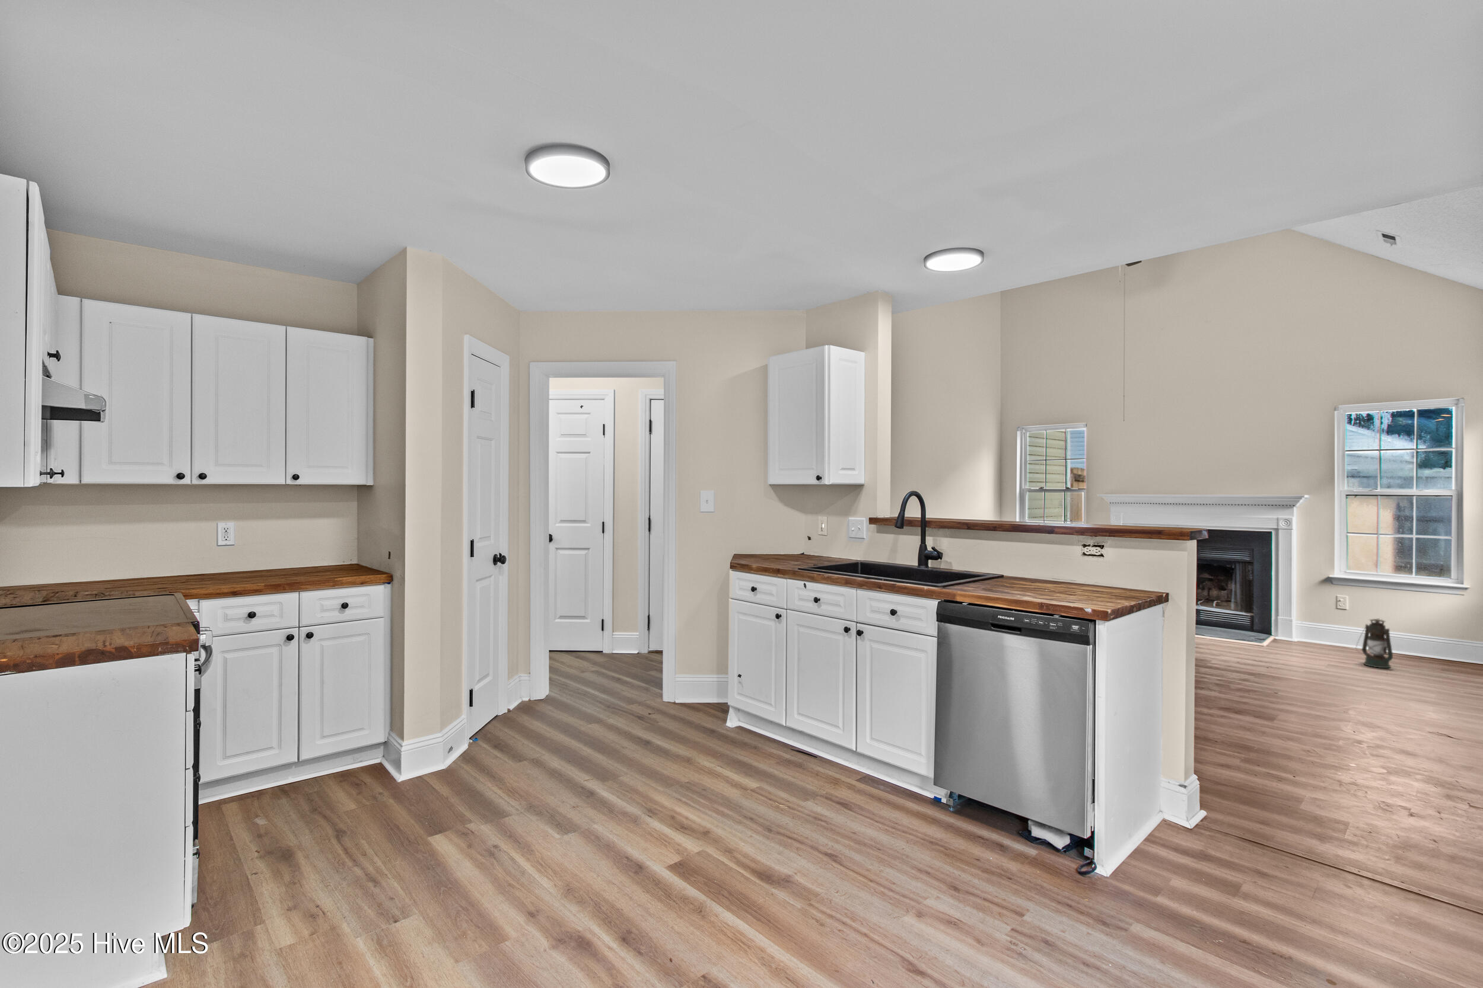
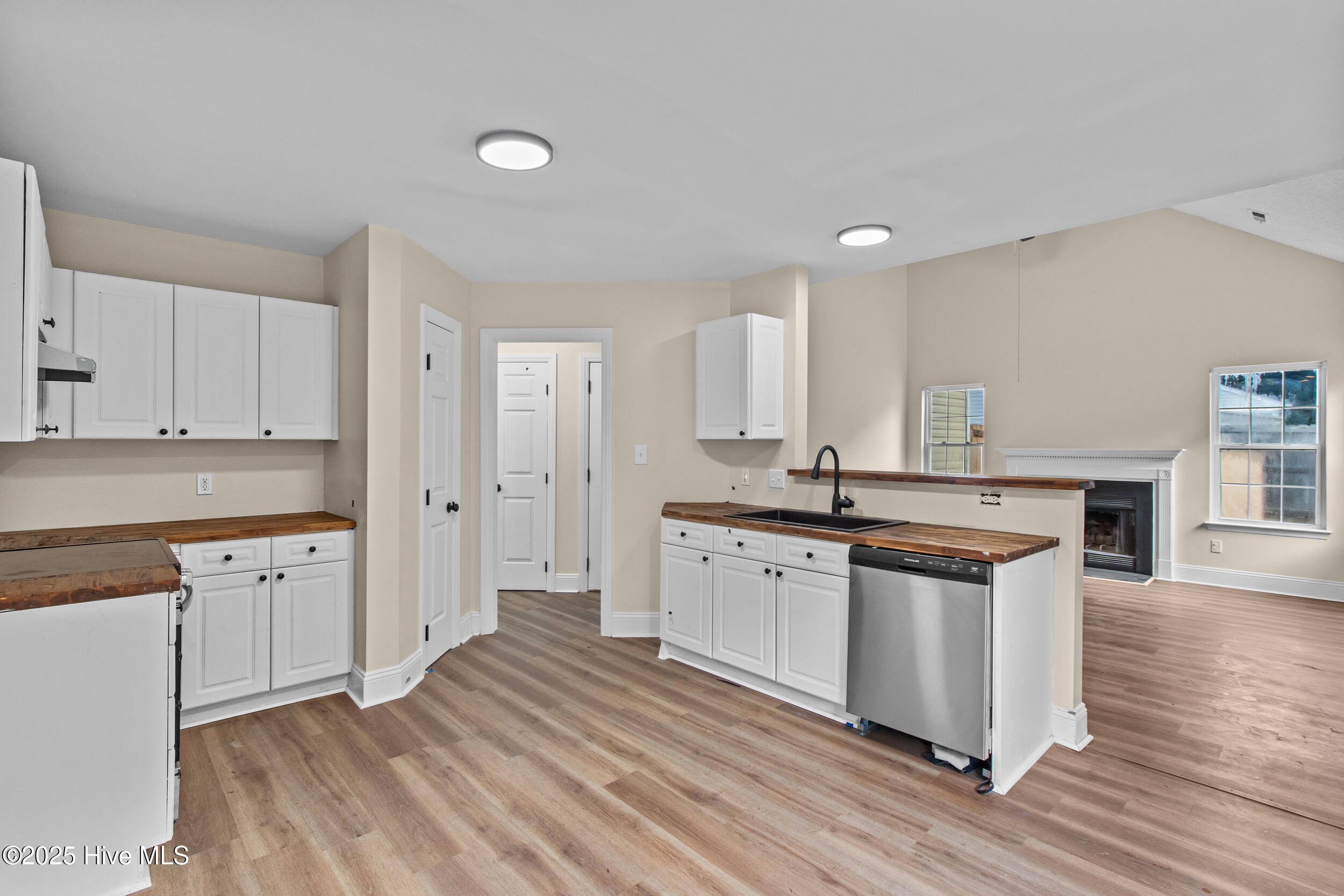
- lantern [1355,619,1394,668]
